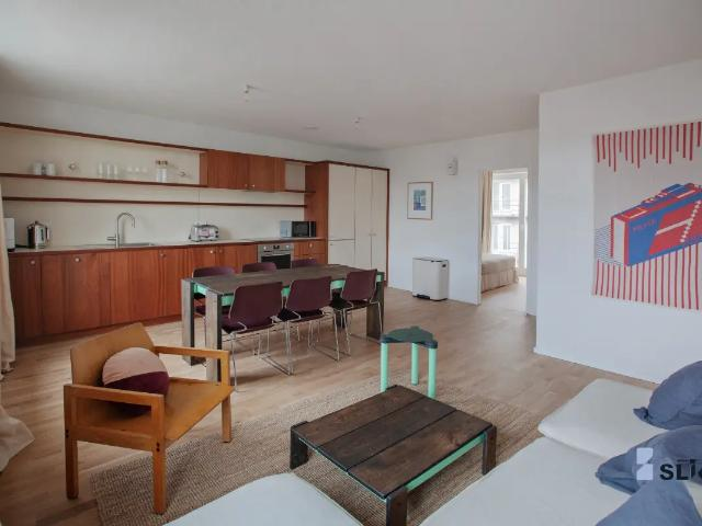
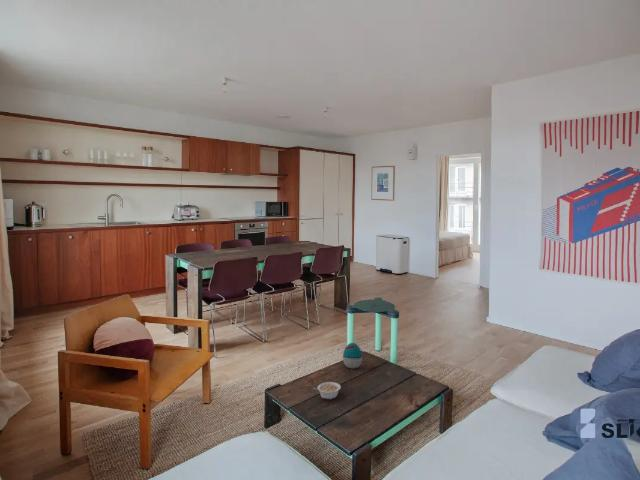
+ legume [312,381,342,400]
+ decorative egg [342,342,363,369]
